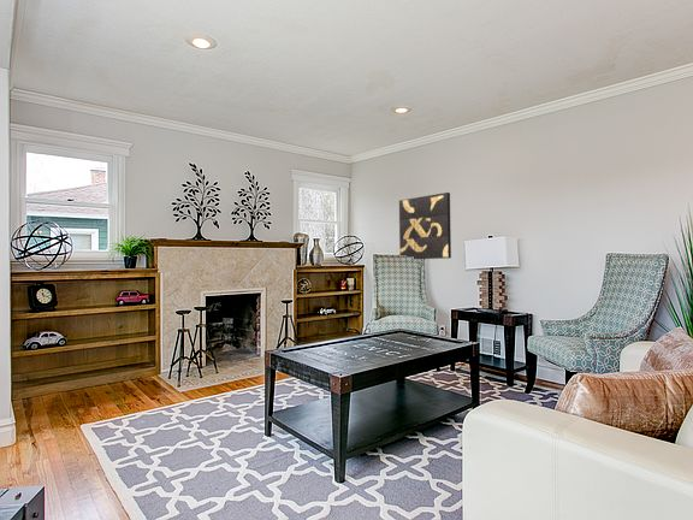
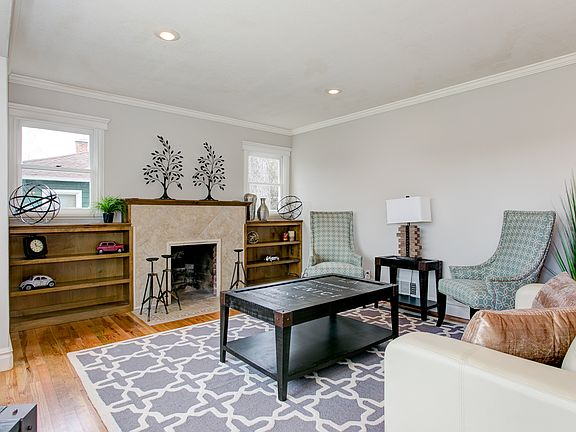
- wall art [398,191,452,260]
